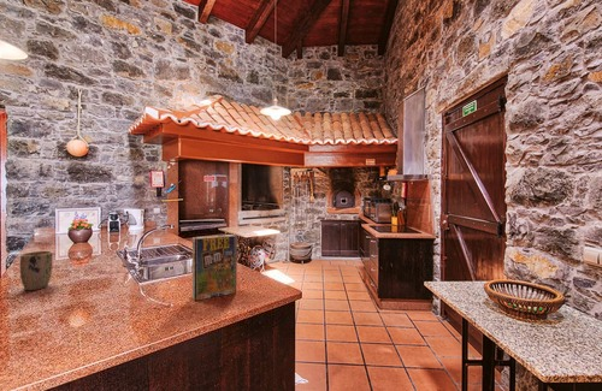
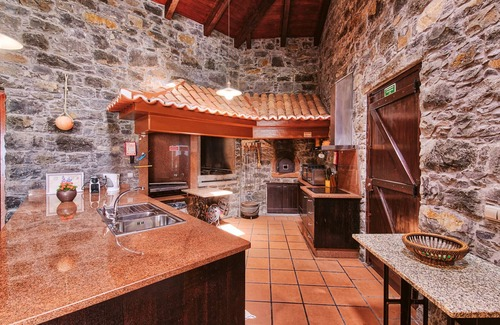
- plant pot [19,250,54,291]
- cereal box [191,233,238,302]
